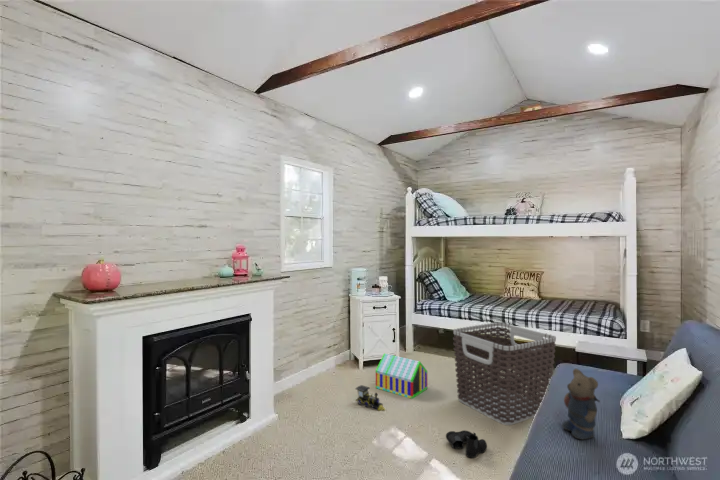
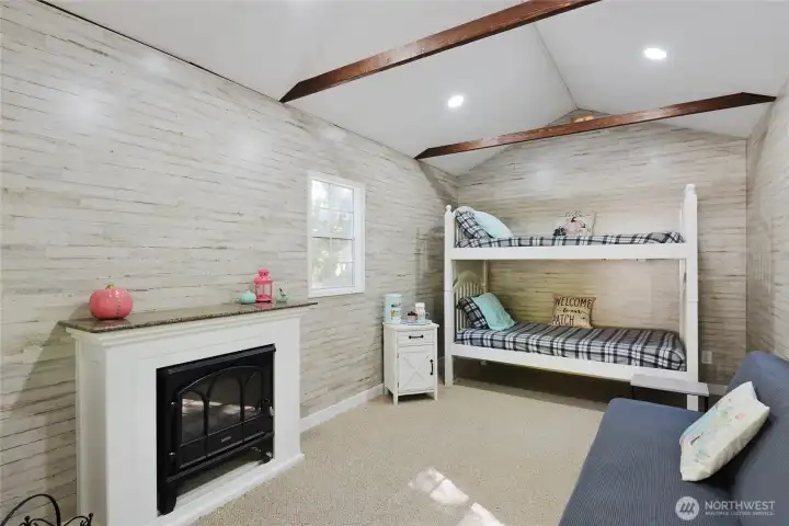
- clothes hamper [452,321,557,426]
- toy train [354,384,385,411]
- teddy bear [561,367,601,441]
- toy house [375,352,428,400]
- boots [445,429,488,459]
